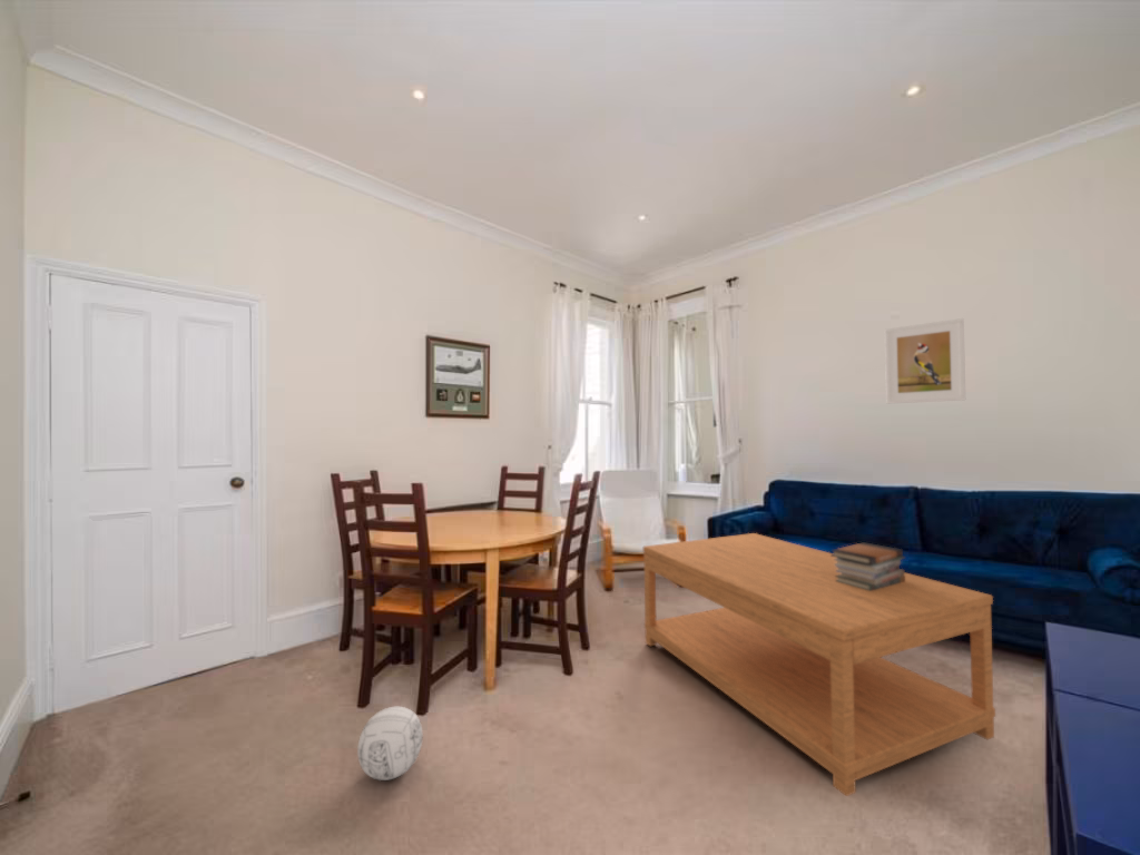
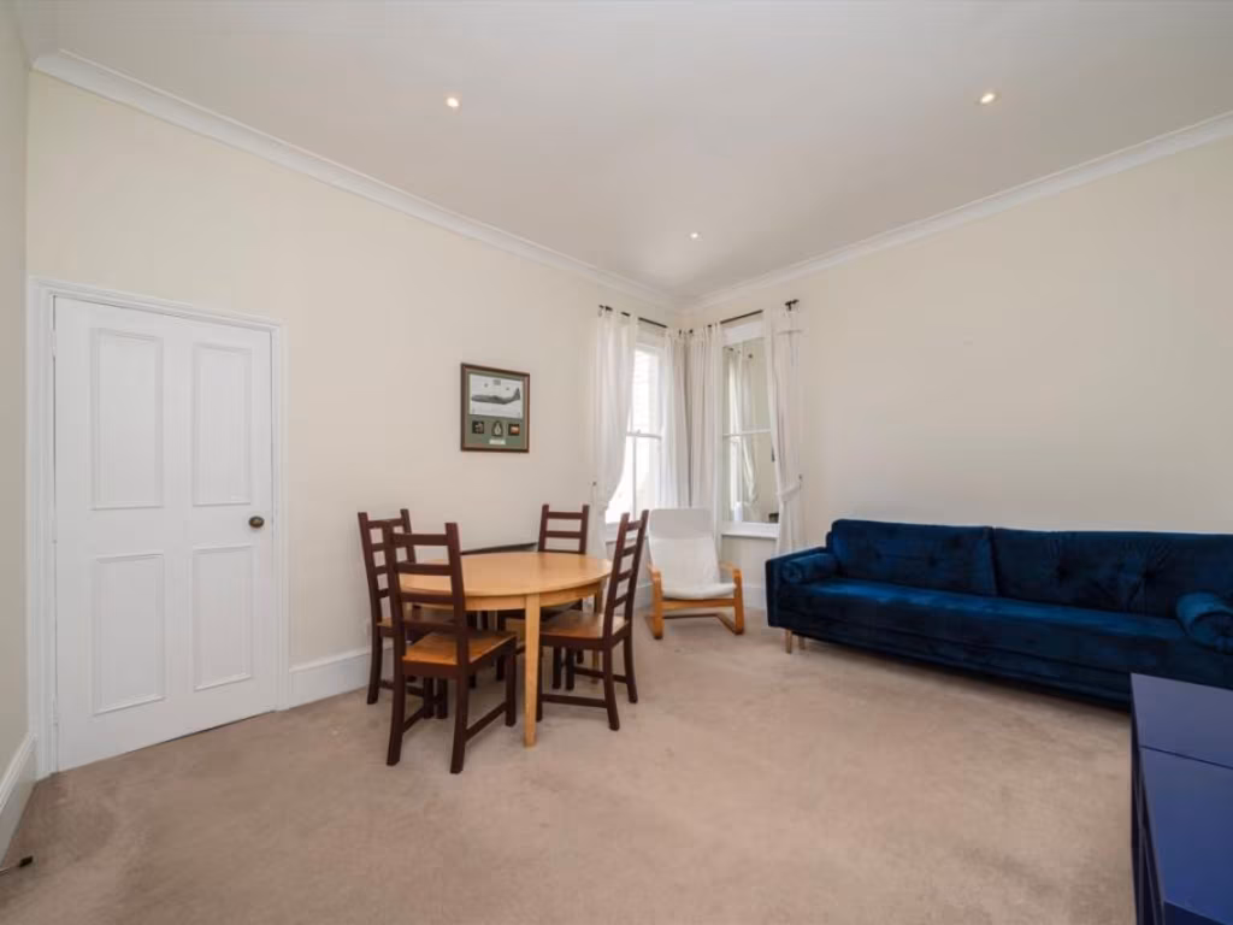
- ball [356,706,424,782]
- book stack [829,541,906,591]
- coffee table [642,532,996,797]
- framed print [884,317,966,405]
